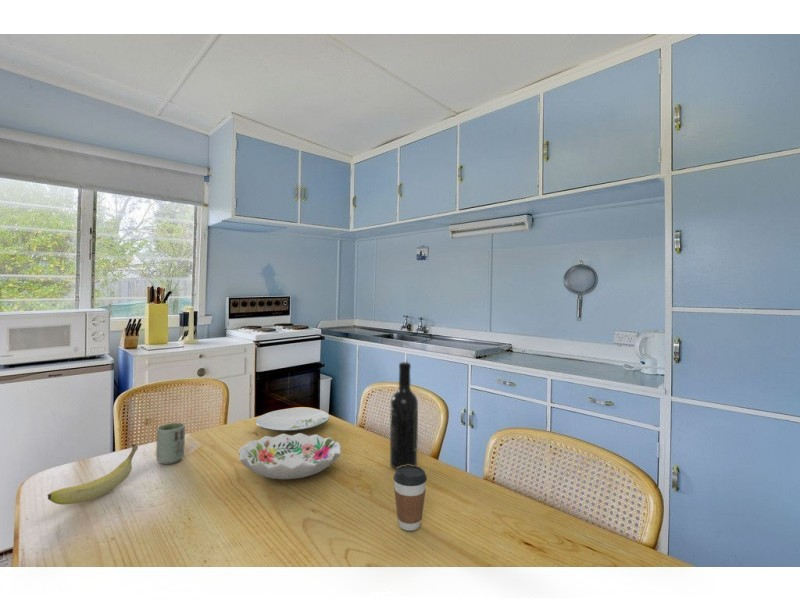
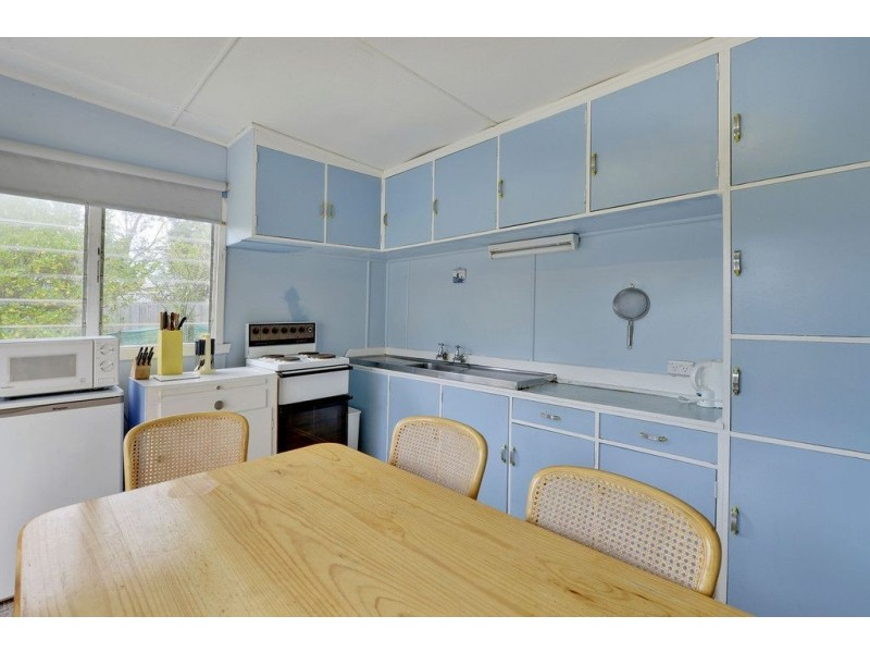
- decorative bowl [237,432,343,480]
- plate [255,407,331,433]
- coffee cup [393,465,428,532]
- cup [156,422,186,465]
- banana [47,443,139,506]
- wine bottle [389,361,419,470]
